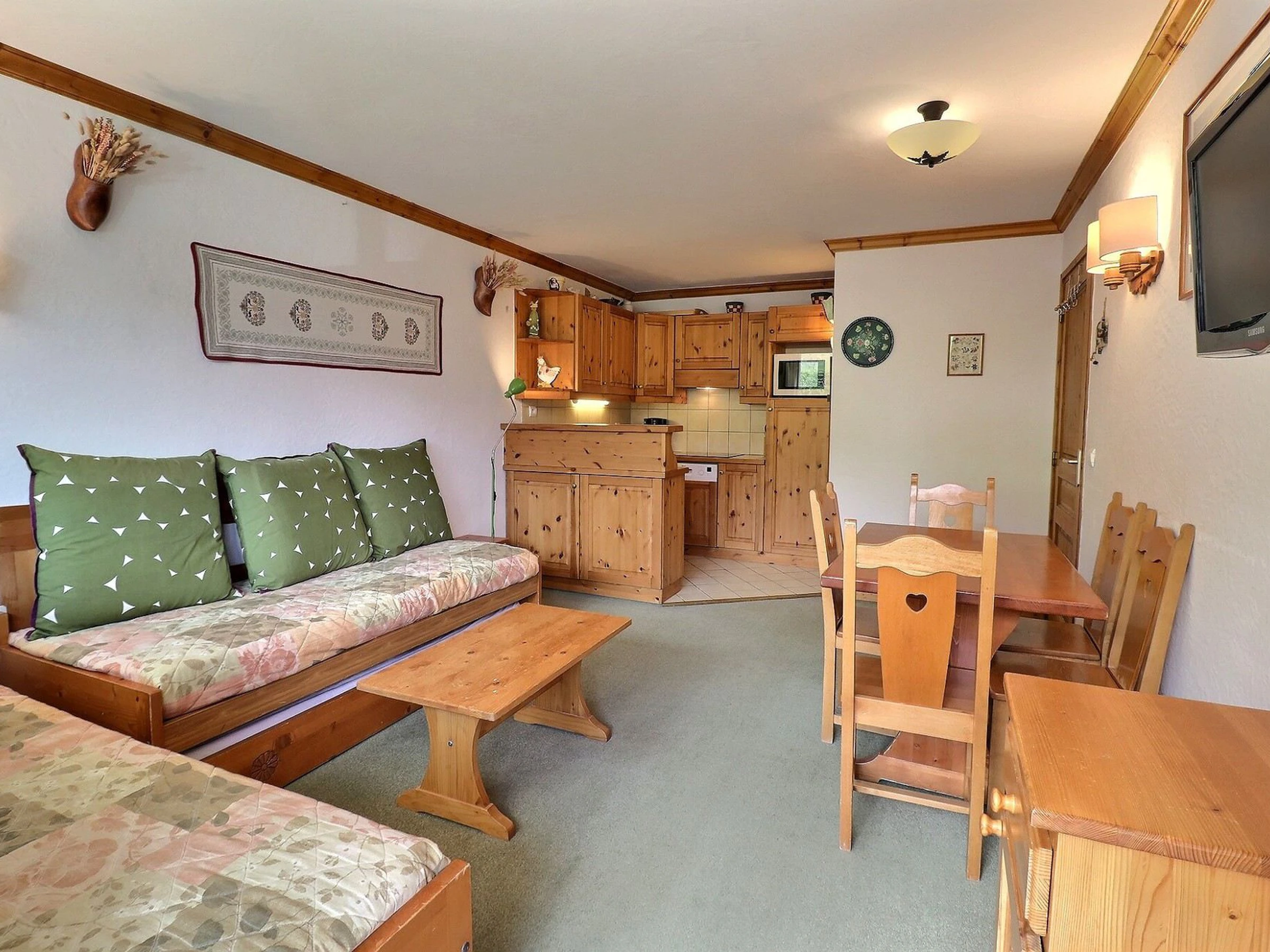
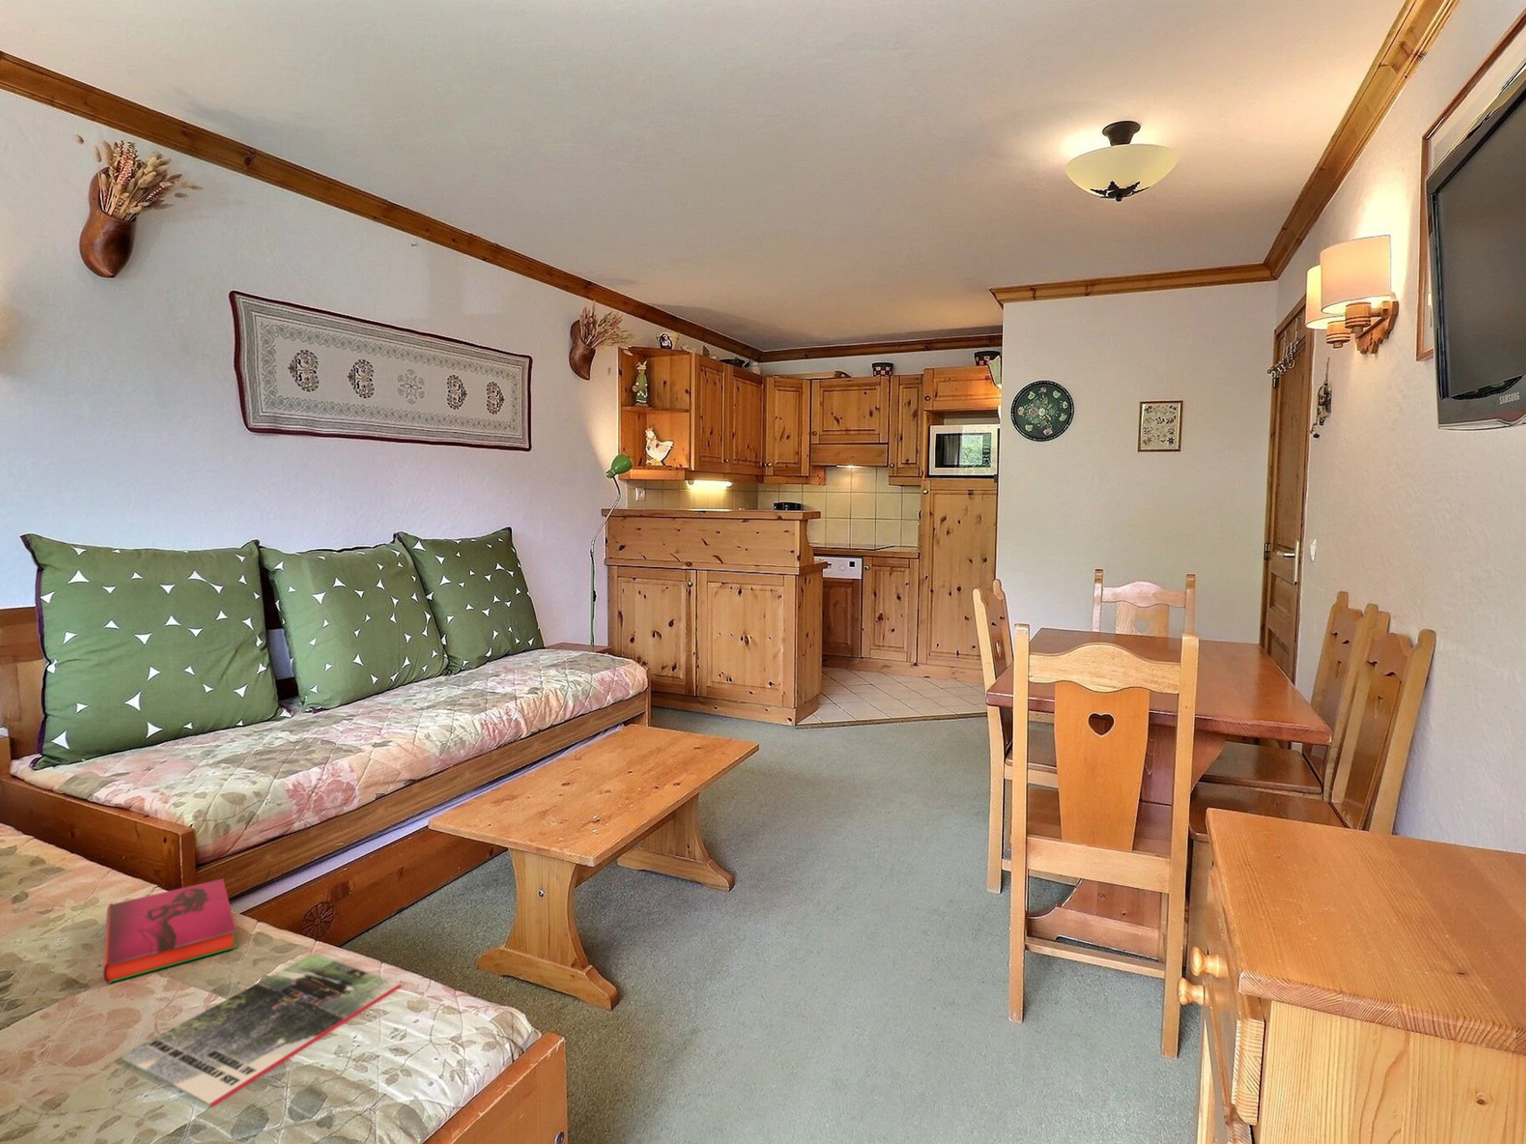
+ magazine [119,953,401,1108]
+ hardback book [103,877,238,984]
